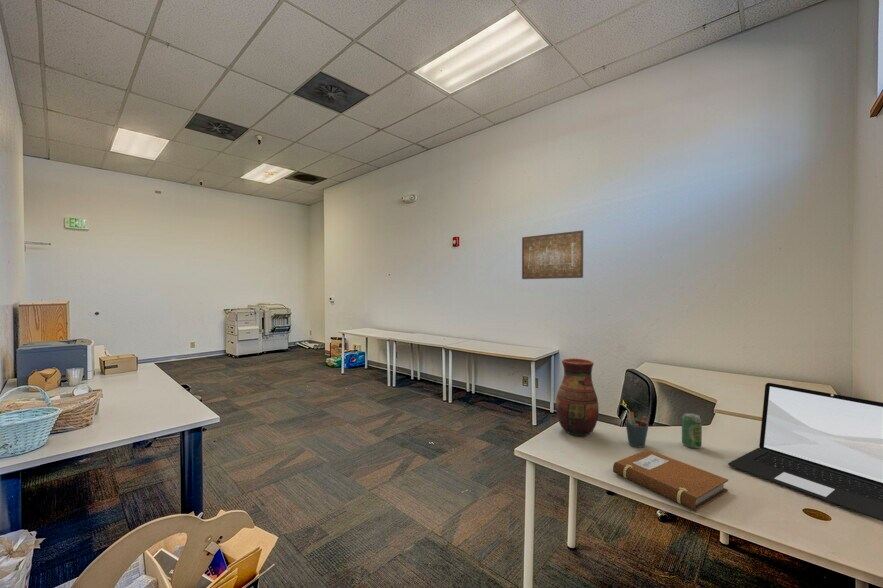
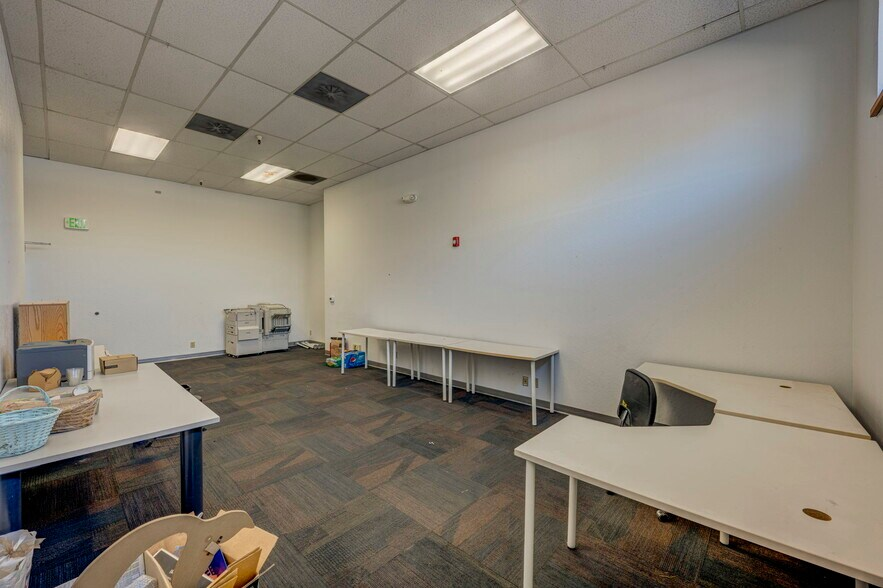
- laptop [727,382,883,522]
- notebook [612,448,729,512]
- wall art [521,229,584,280]
- vase [555,357,600,438]
- pen holder [624,411,650,448]
- beverage can [681,412,703,449]
